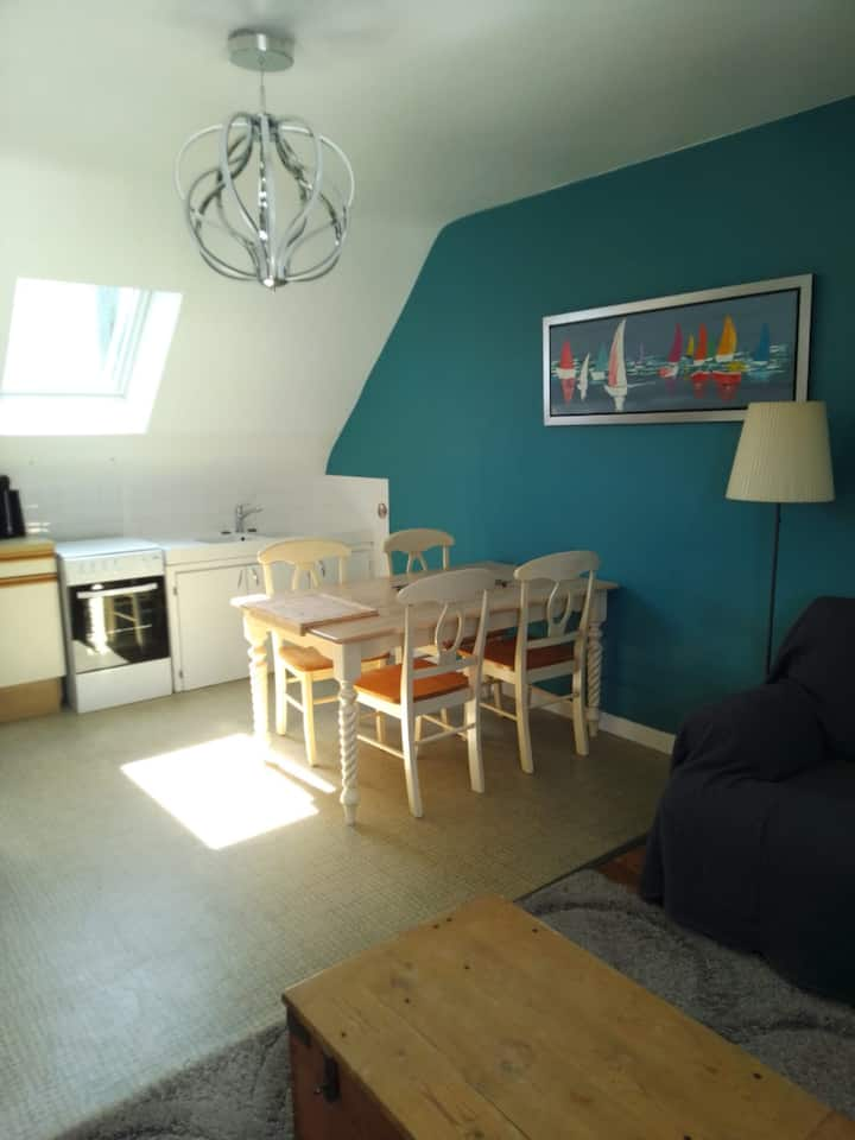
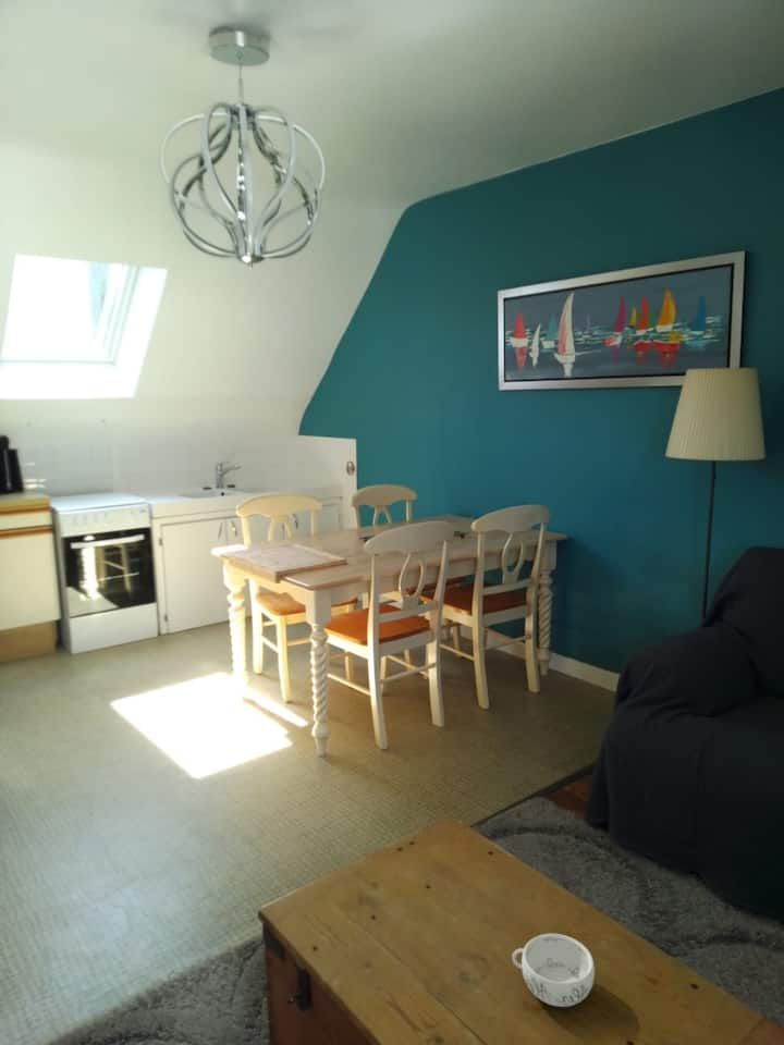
+ decorative bowl [511,933,596,1008]
